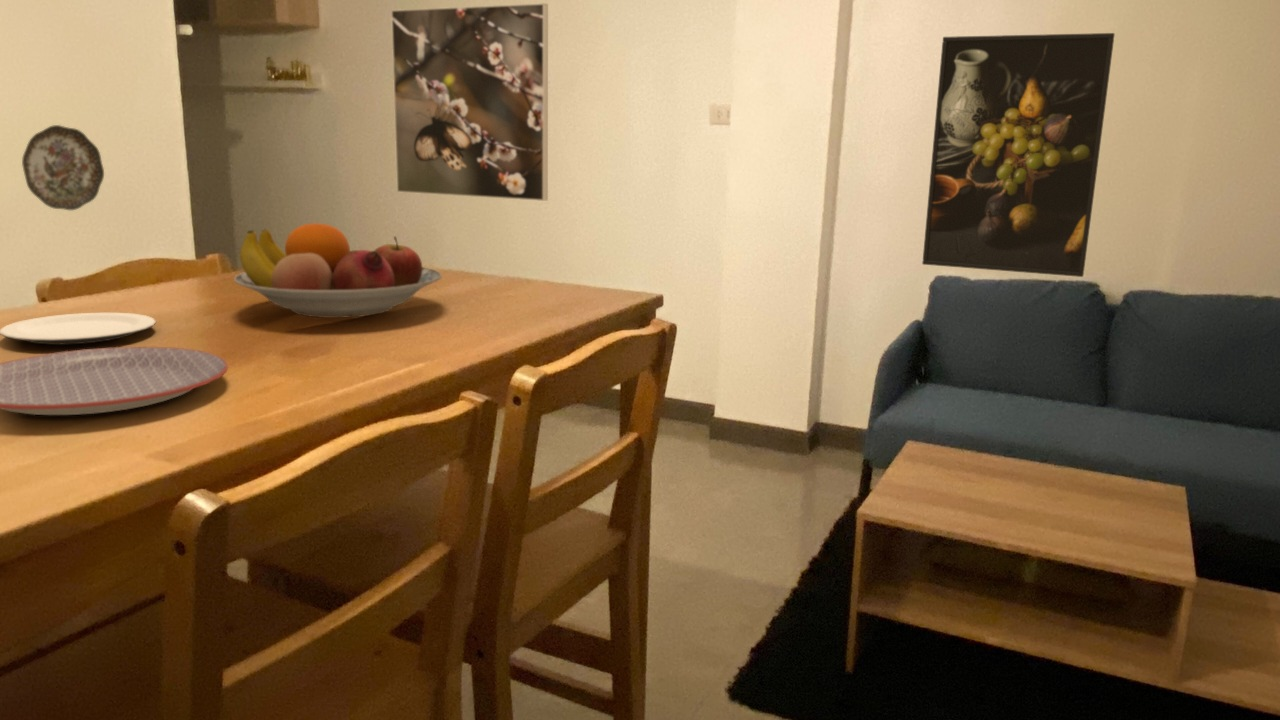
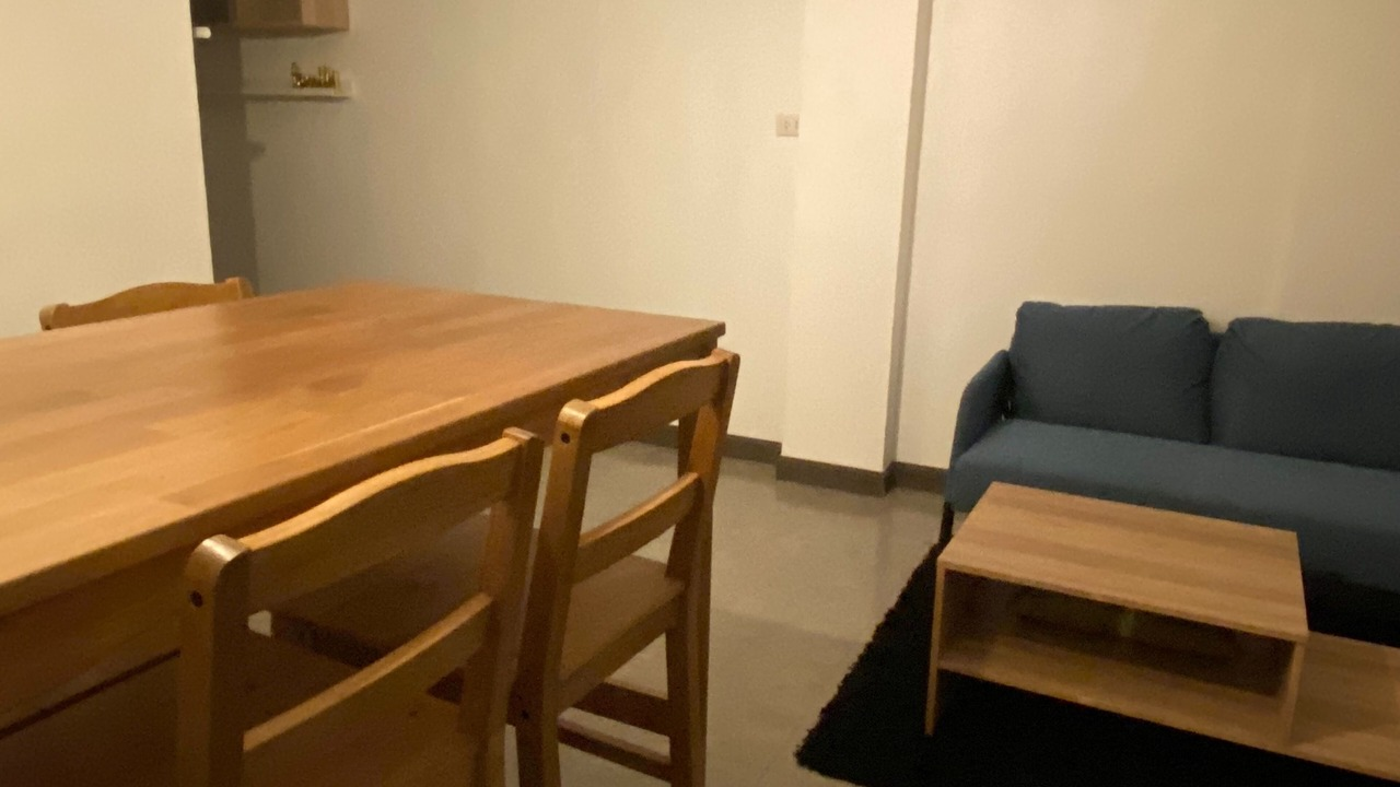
- plate [0,346,229,416]
- fruit bowl [233,222,443,319]
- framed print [921,32,1116,278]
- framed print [390,2,549,202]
- plate [0,312,157,346]
- decorative plate [21,124,105,211]
